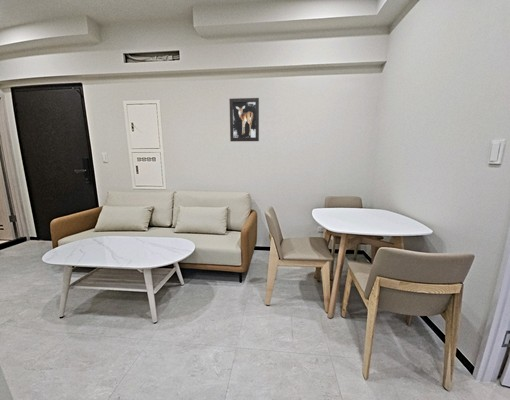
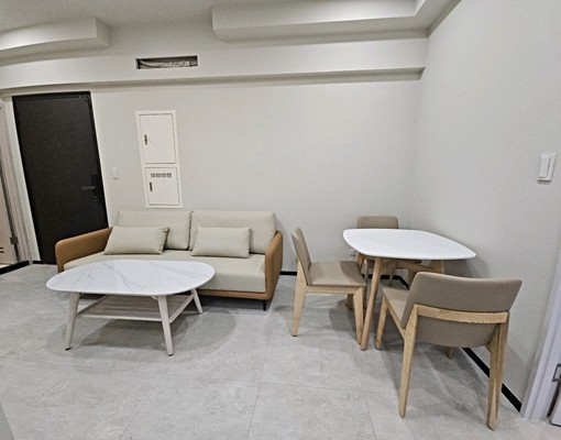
- wall art [228,97,260,142]
